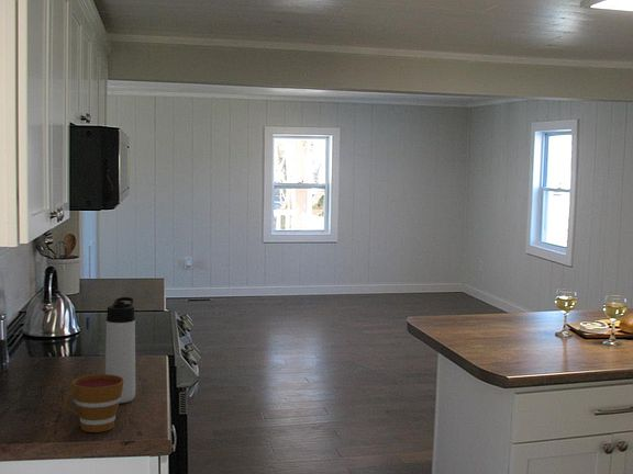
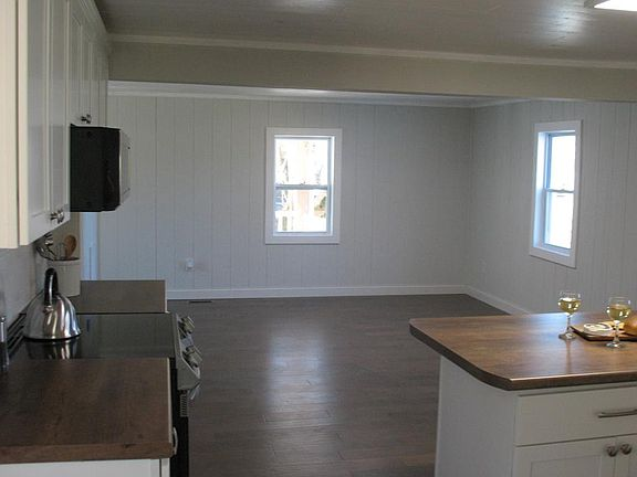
- thermos bottle [104,296,136,404]
- cup [64,373,124,433]
